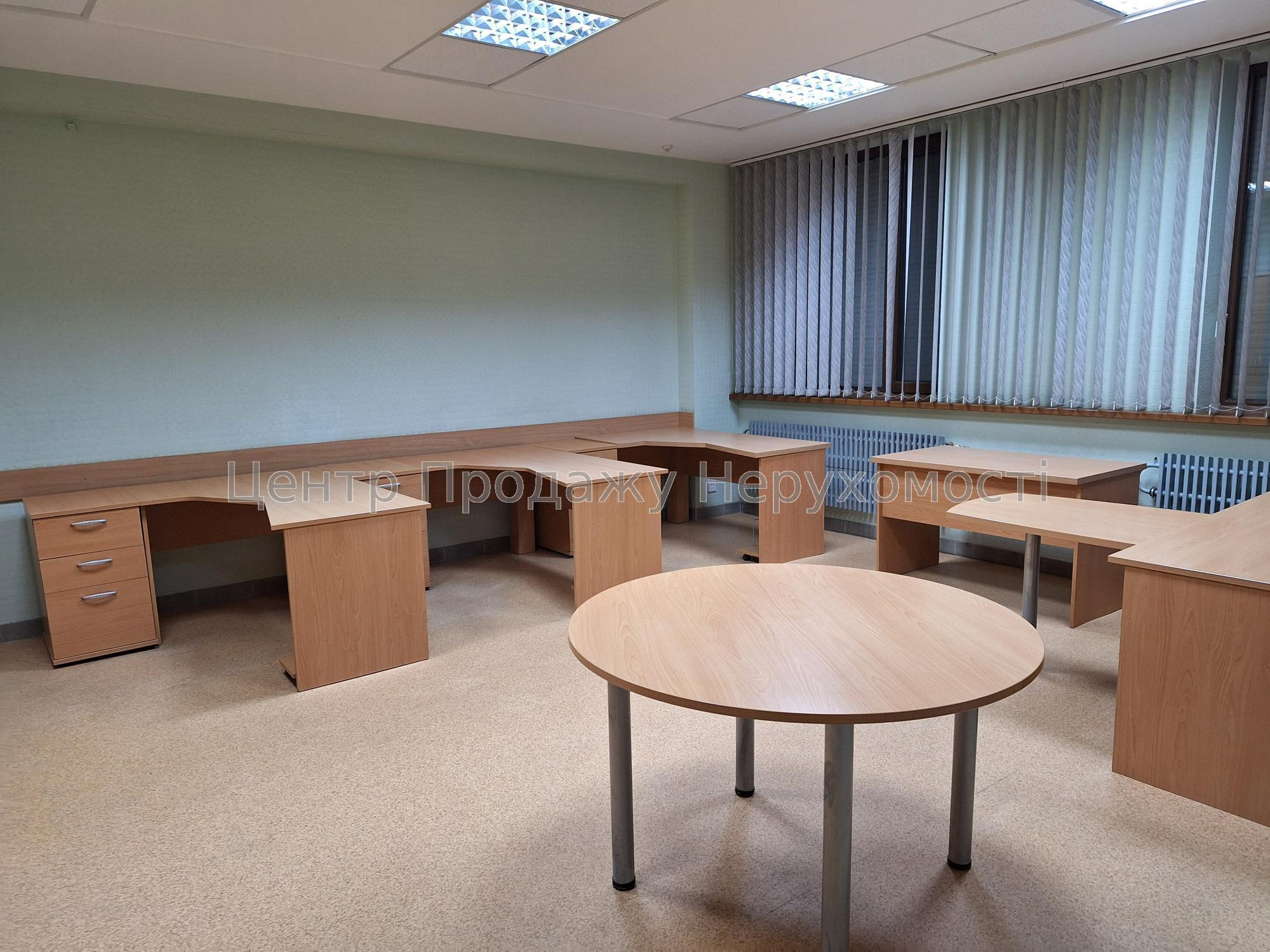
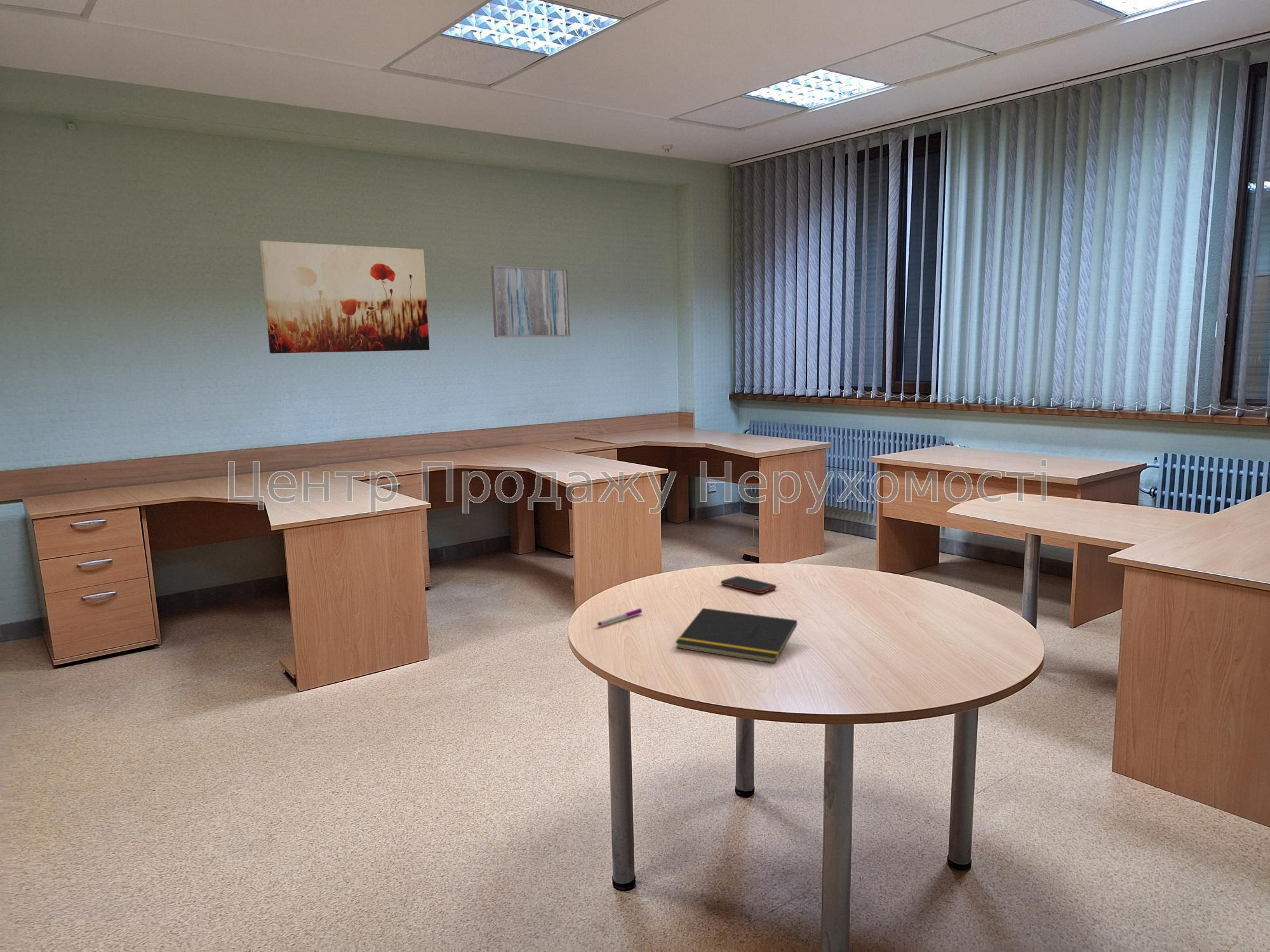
+ wall art [259,240,430,354]
+ wall art [490,265,571,338]
+ pen [597,607,643,627]
+ notepad [674,607,798,664]
+ cell phone [720,576,777,594]
